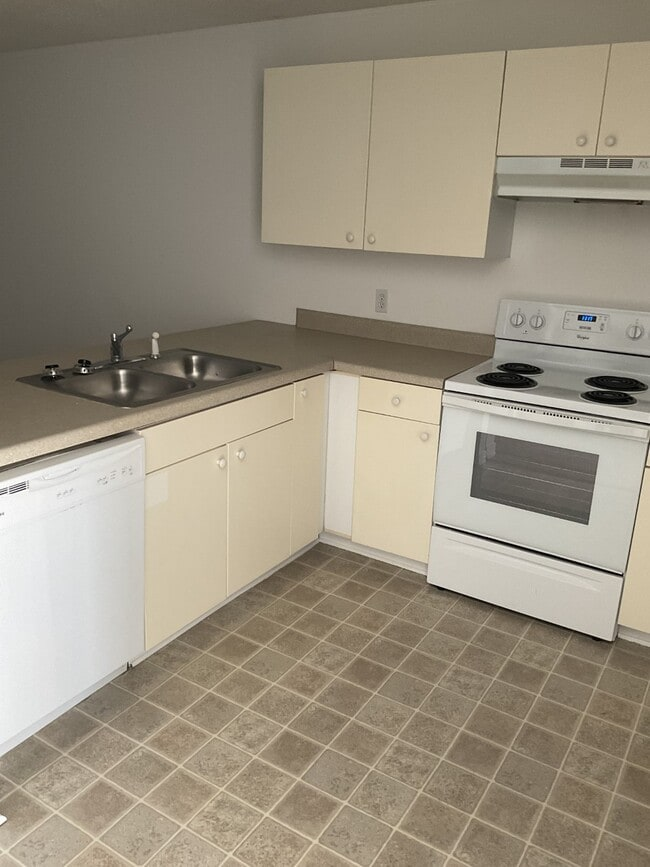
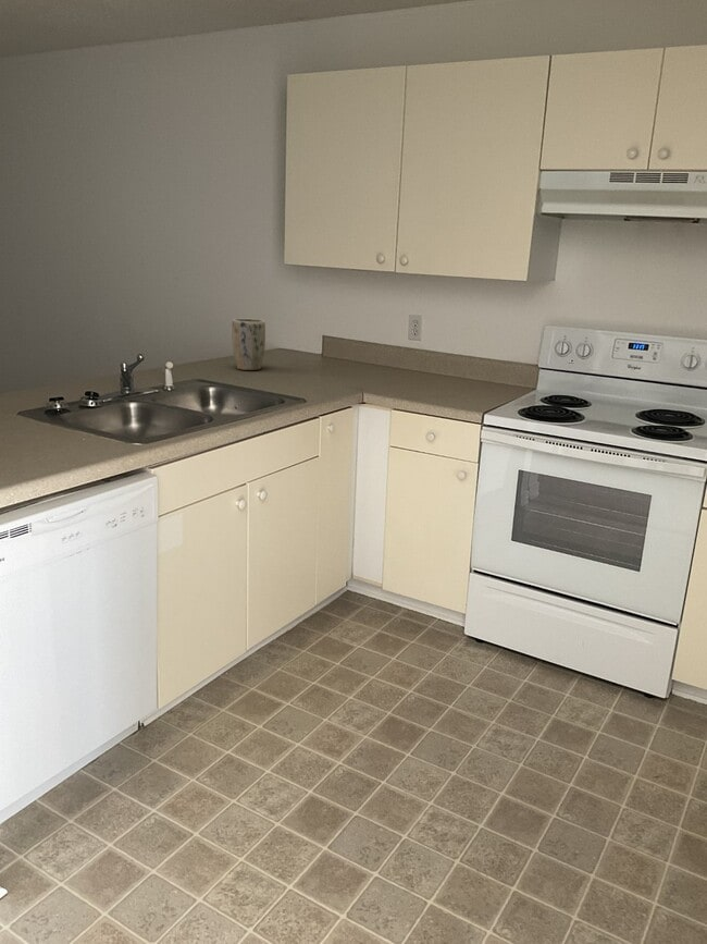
+ plant pot [232,318,266,371]
